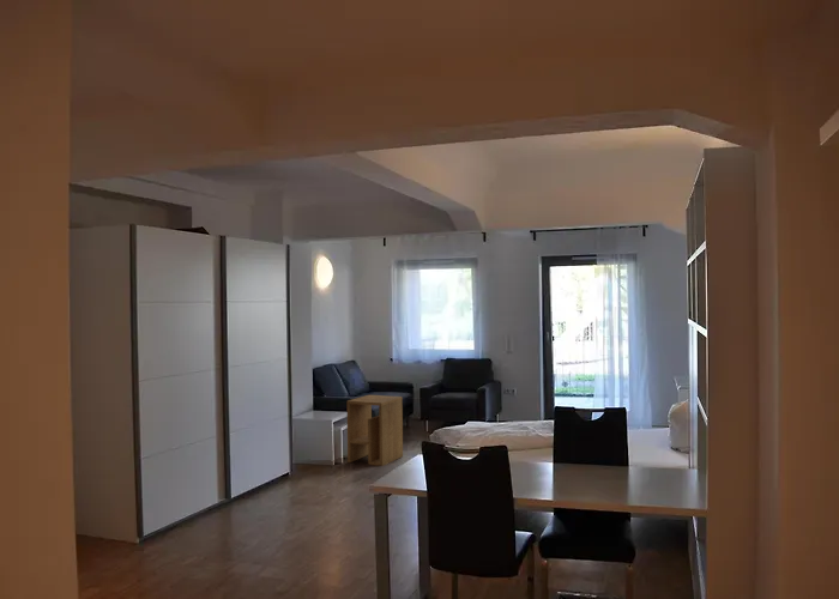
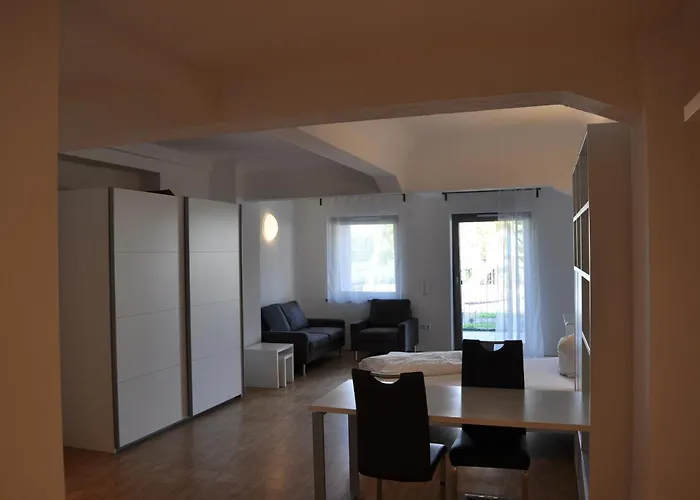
- side table [346,394,404,467]
